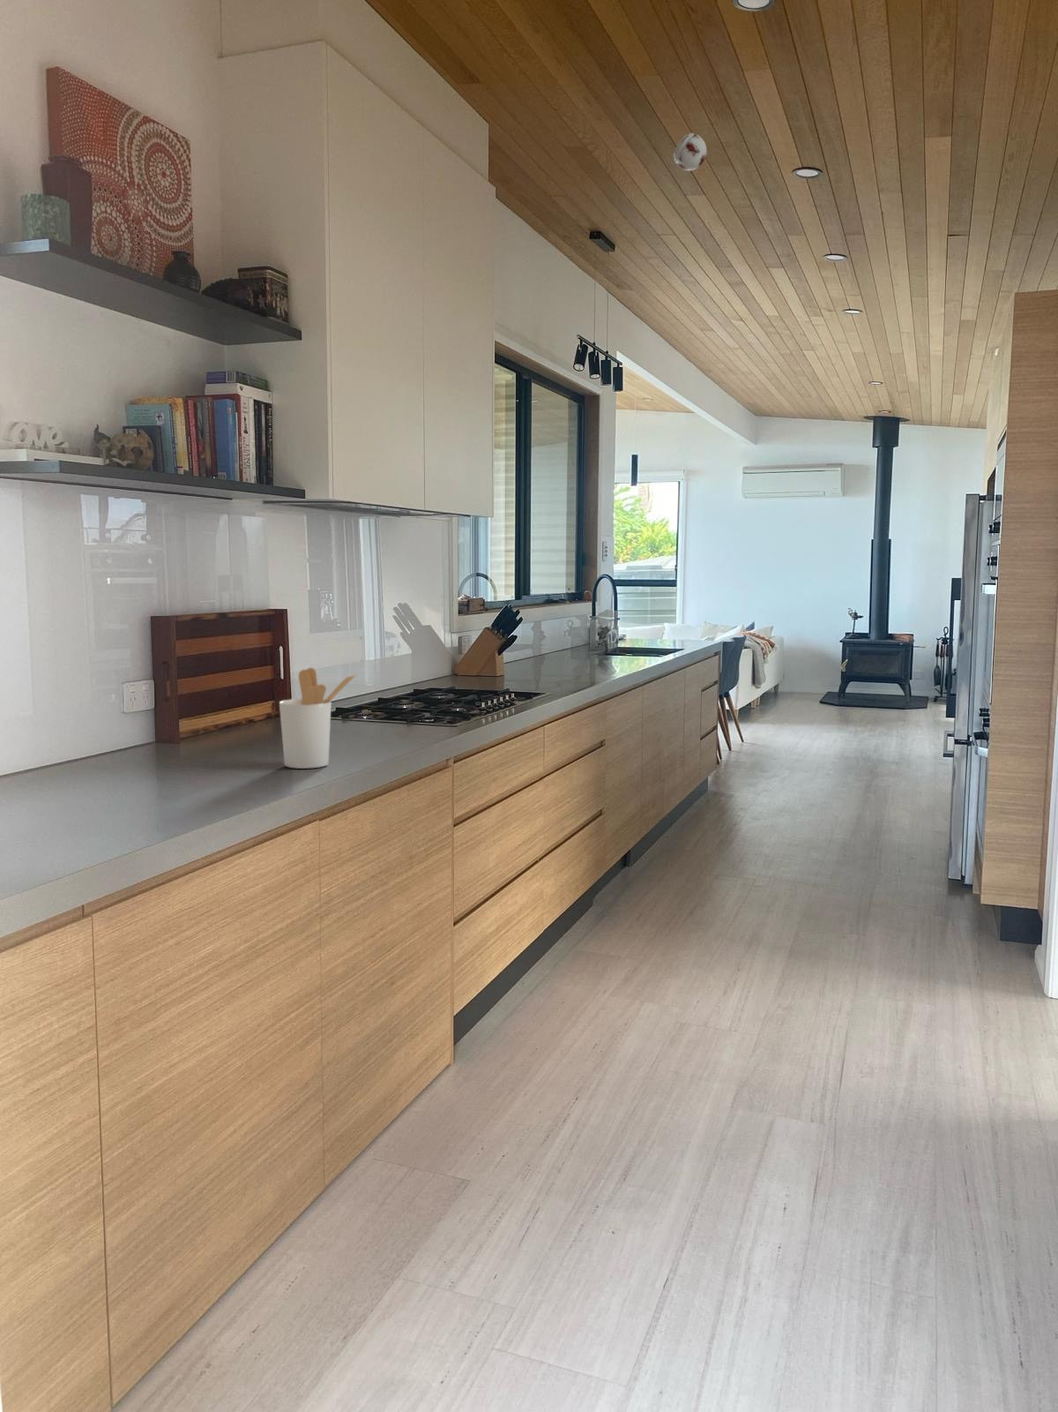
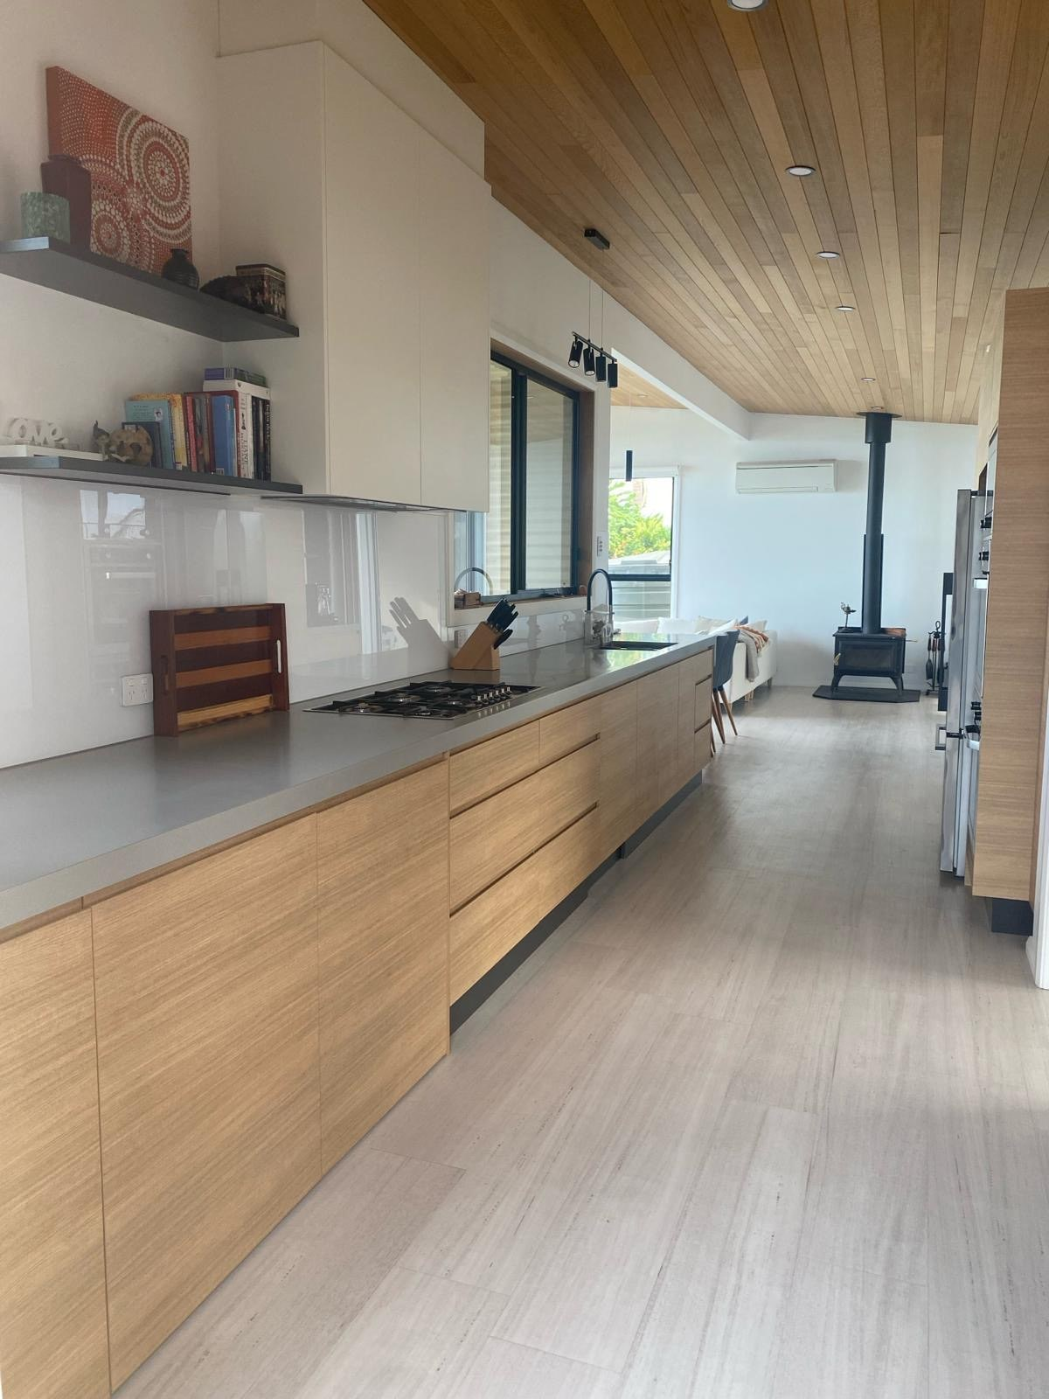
- utensil holder [279,667,357,769]
- smoke detector [672,132,707,171]
